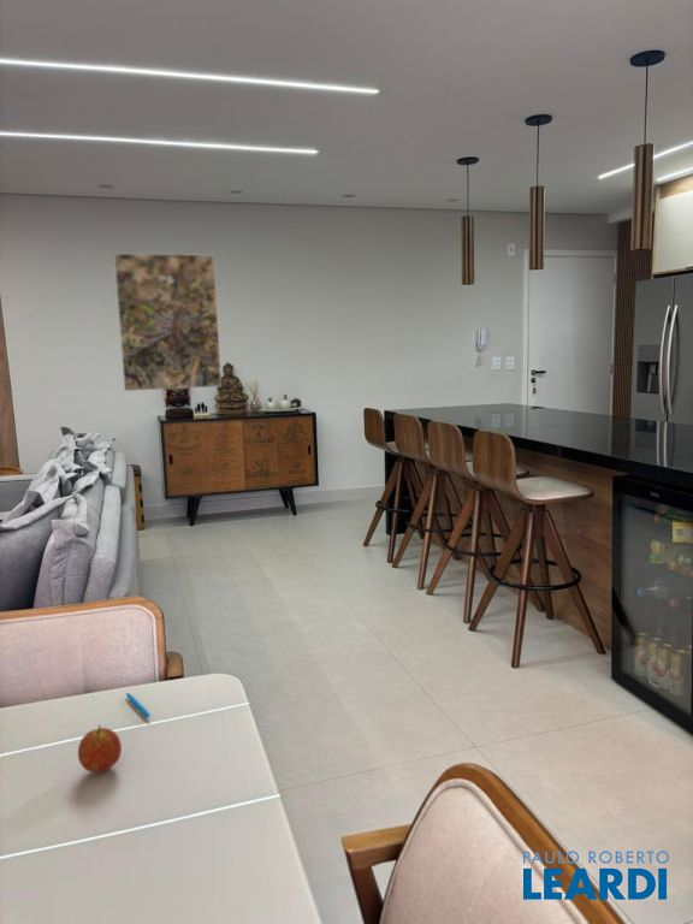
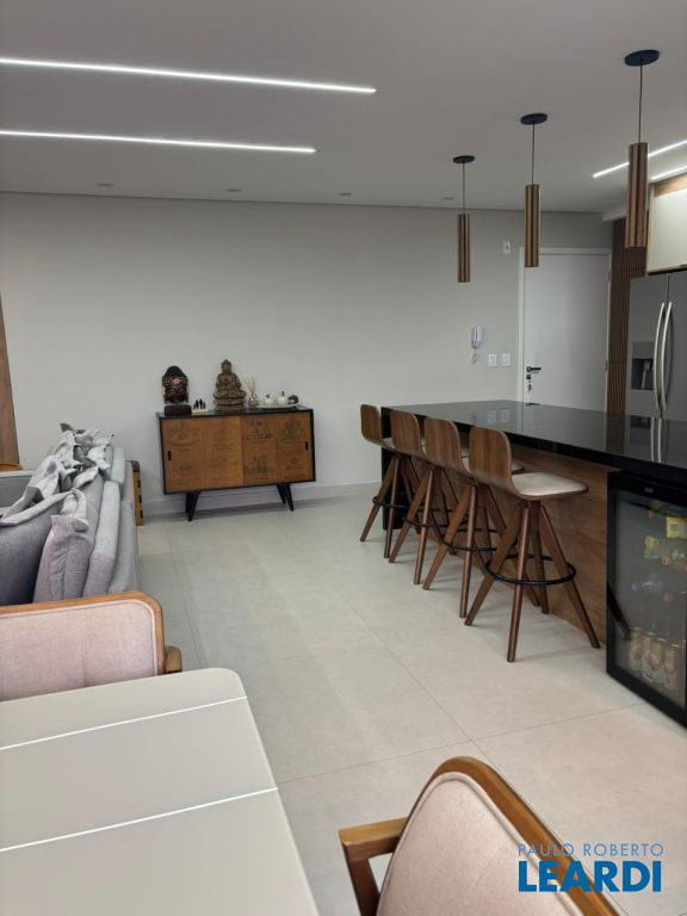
- fruit [77,724,123,774]
- pen [125,692,152,718]
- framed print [113,253,223,392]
